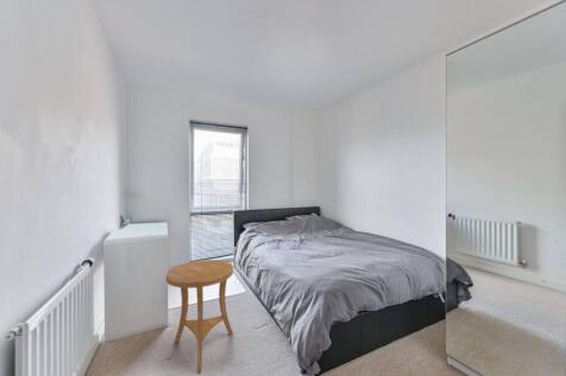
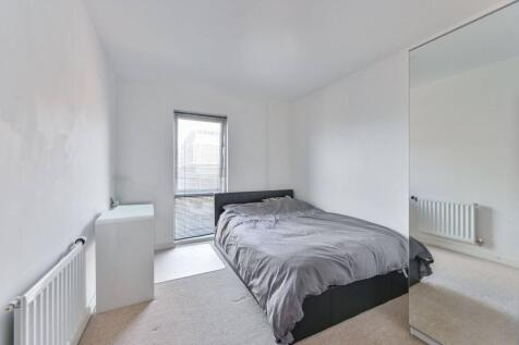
- side table [165,259,234,375]
